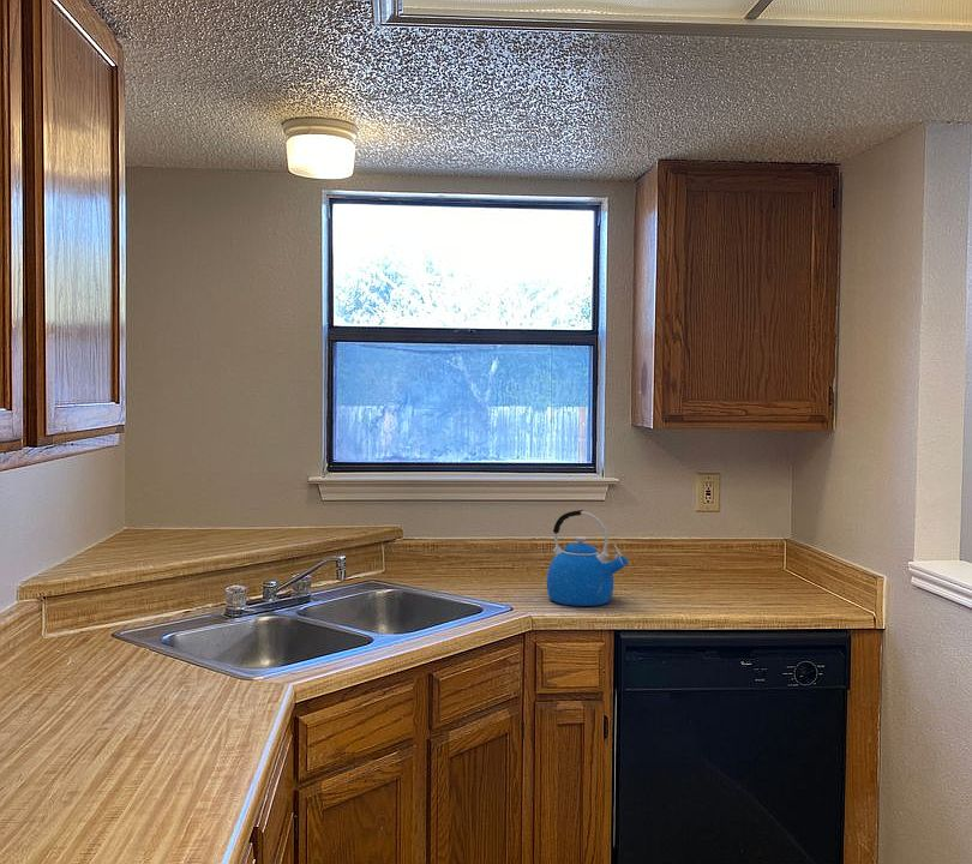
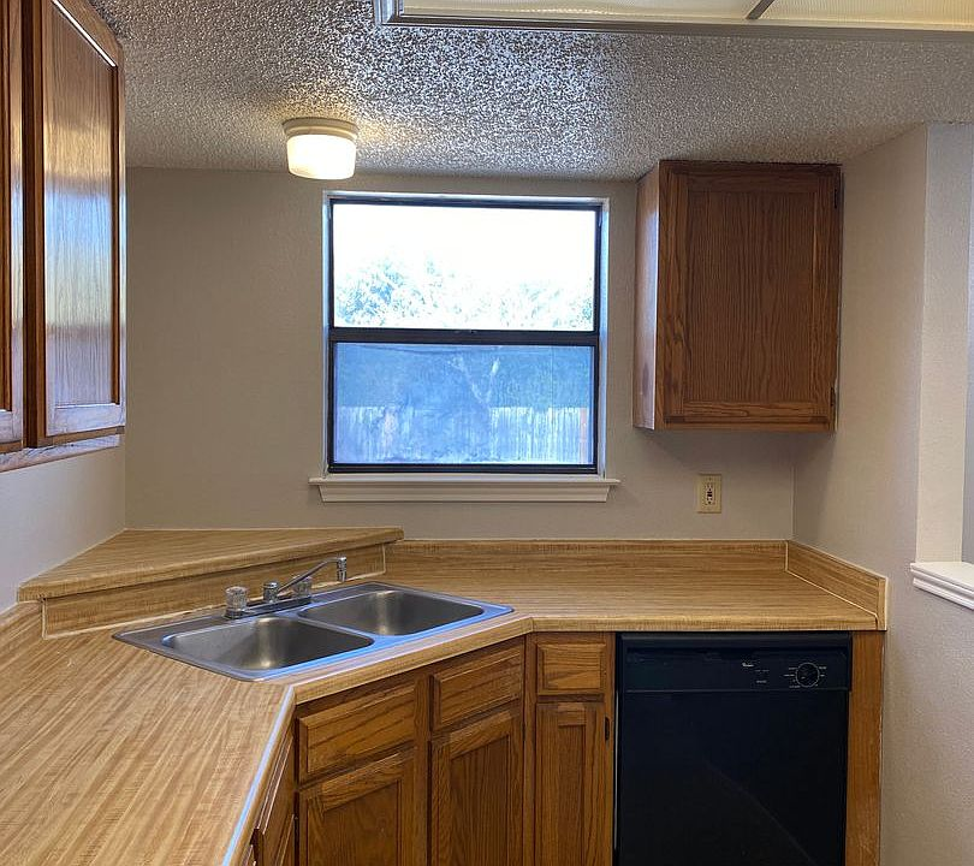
- kettle [546,509,629,607]
